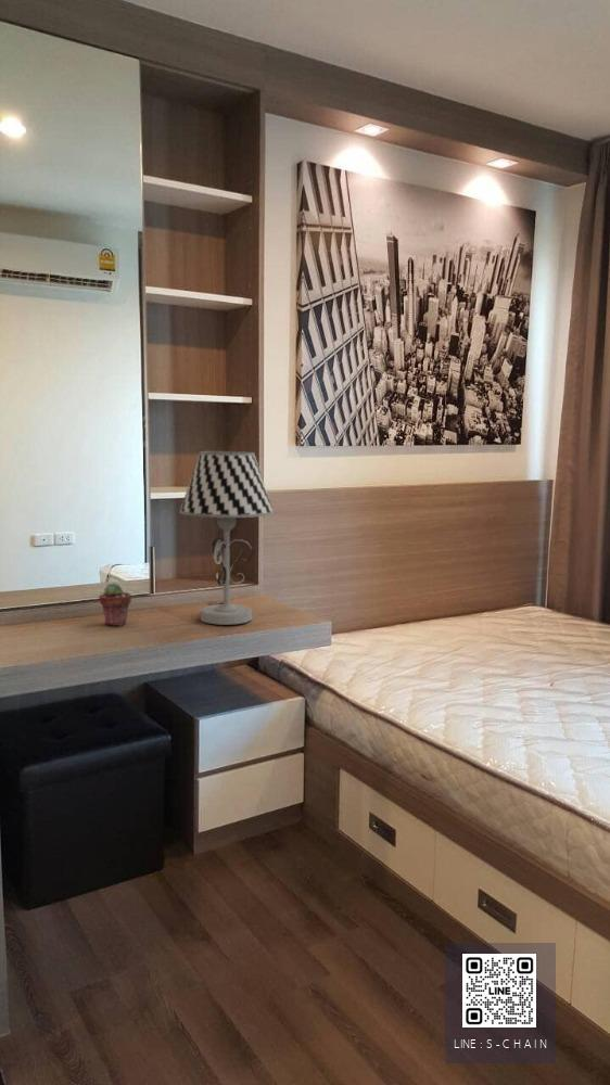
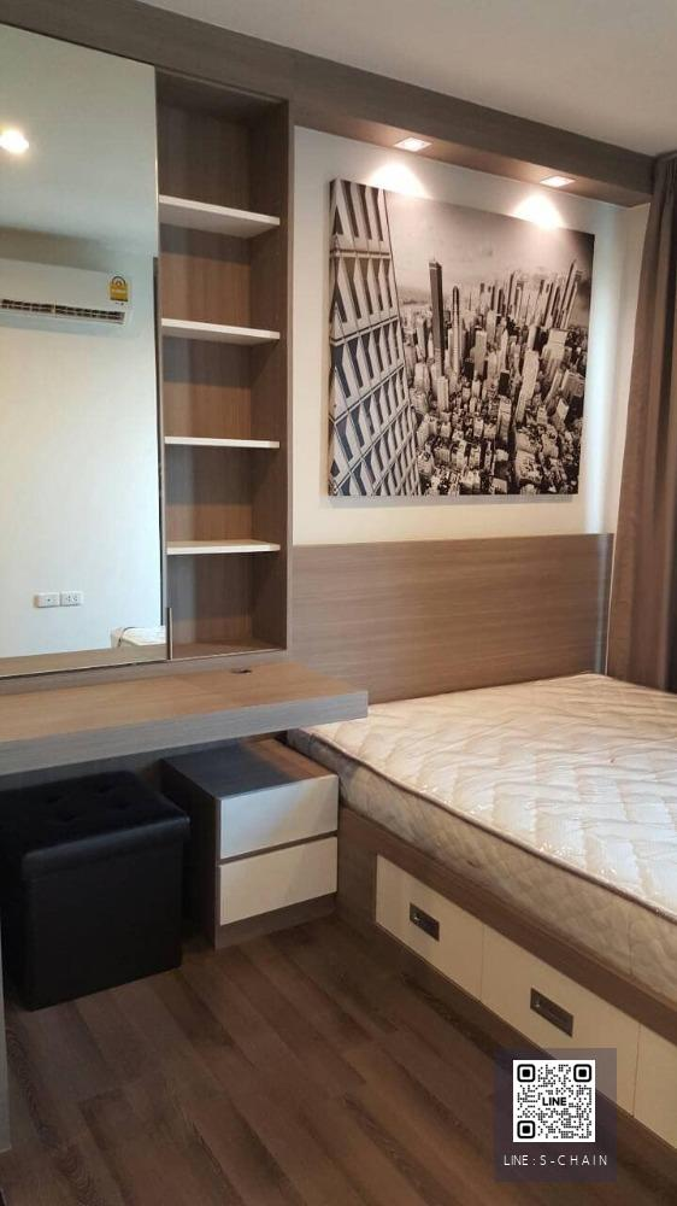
- table lamp [178,450,275,626]
- potted succulent [98,582,132,627]
